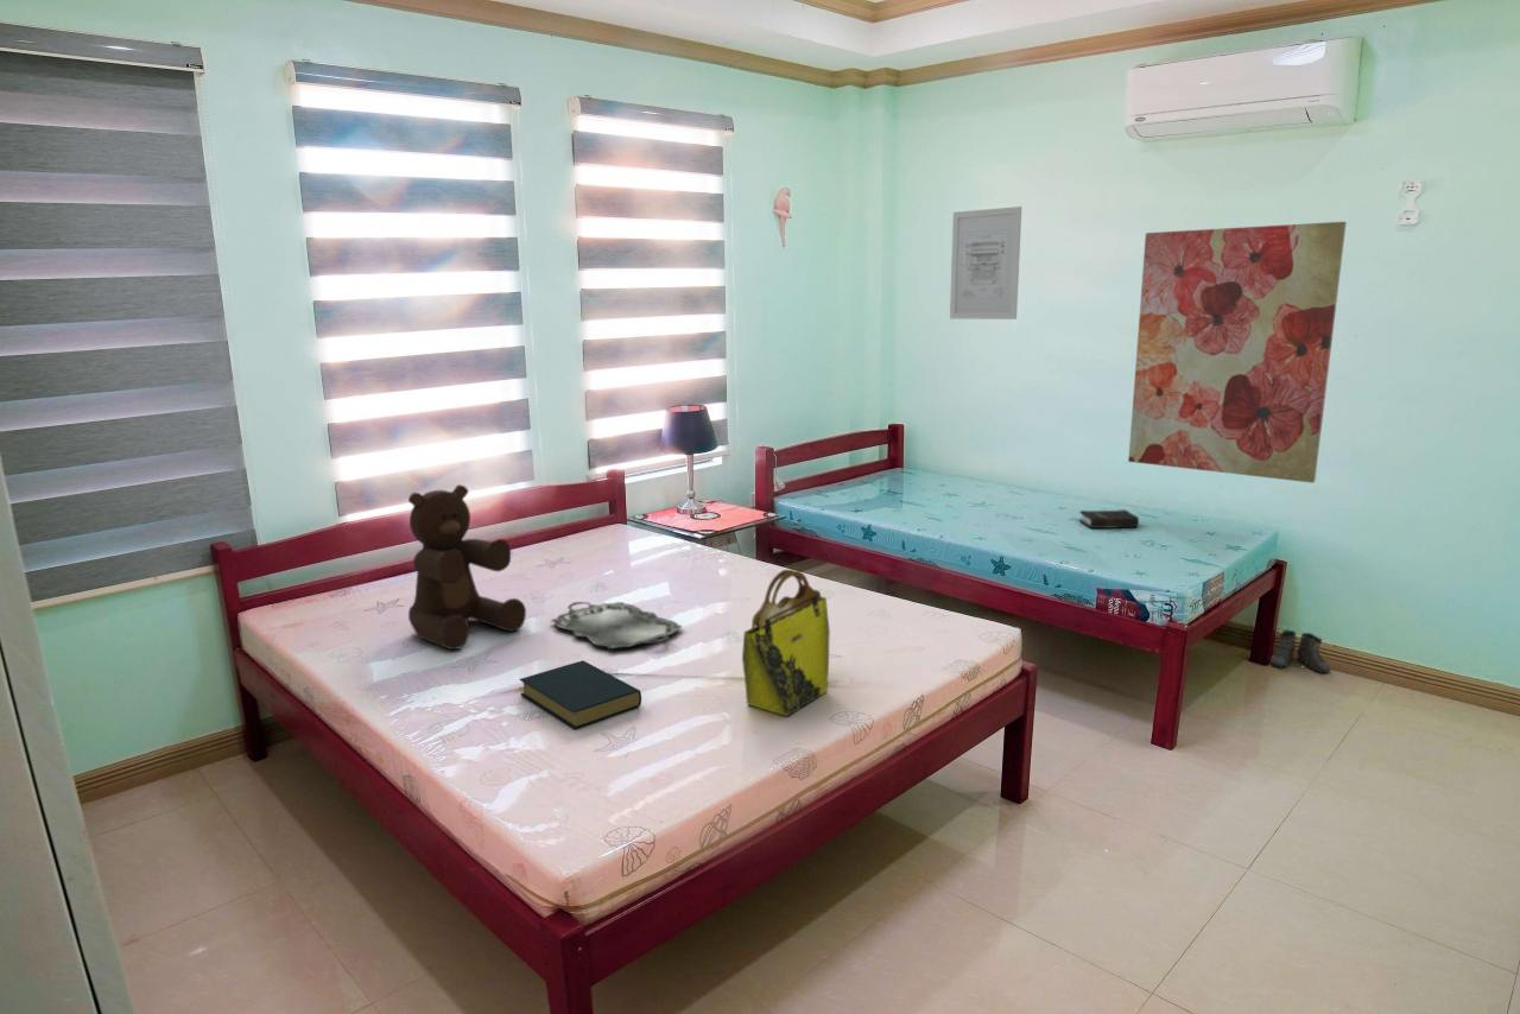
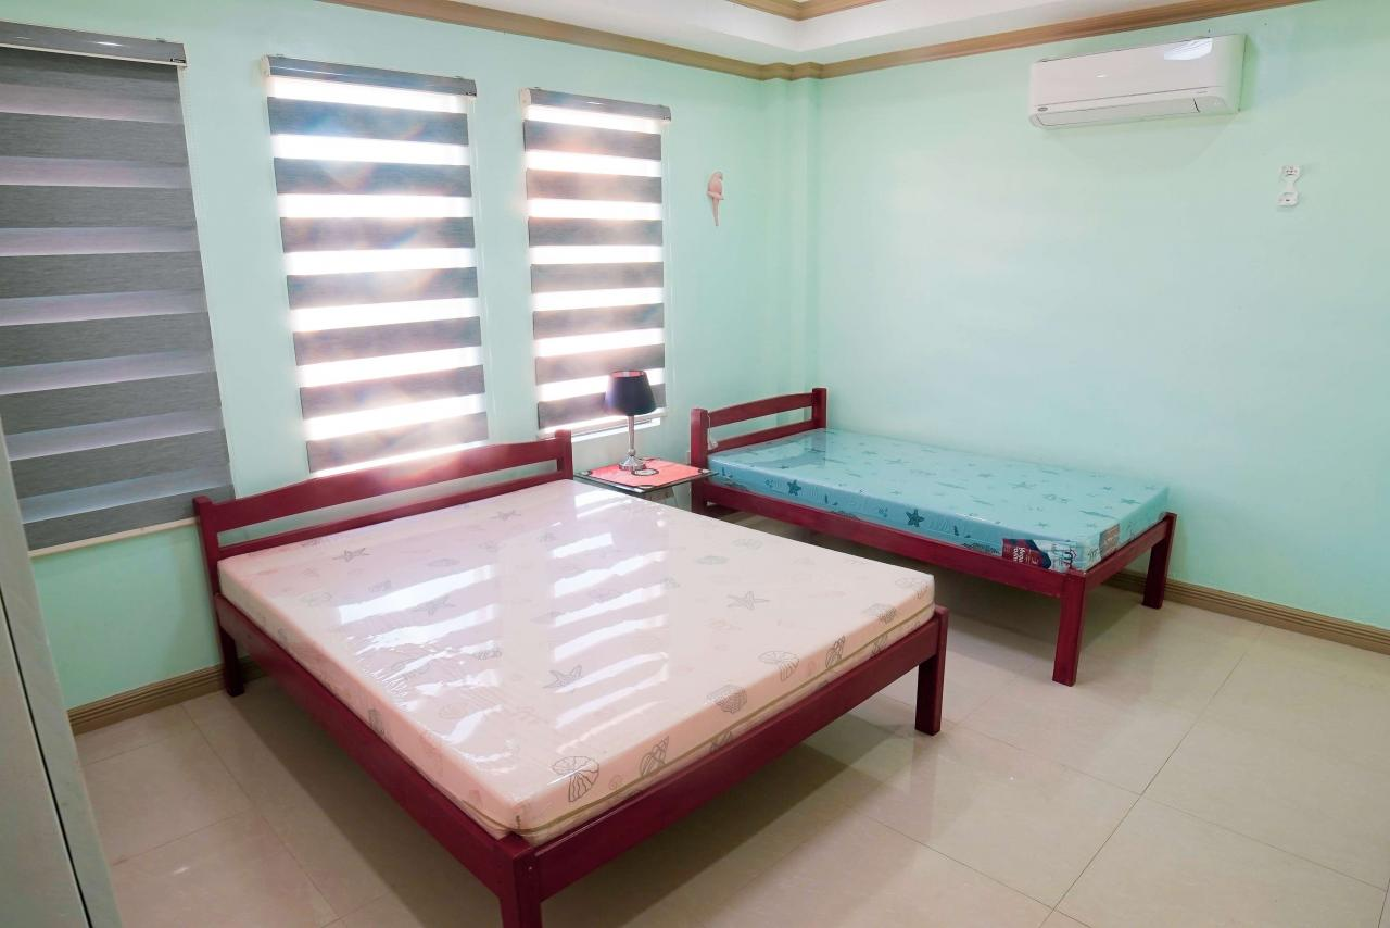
- tote bag [741,569,831,717]
- teddy bear [407,483,527,651]
- hardback book [518,659,642,730]
- wall art [1127,221,1348,484]
- wall art [949,205,1022,321]
- boots [1269,629,1331,674]
- hardback book [1078,508,1140,530]
- serving tray [550,601,683,649]
